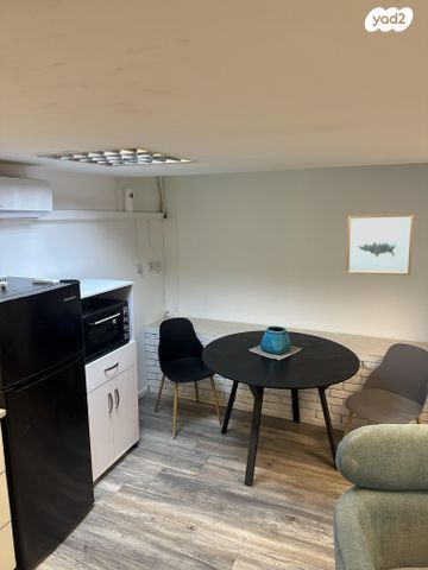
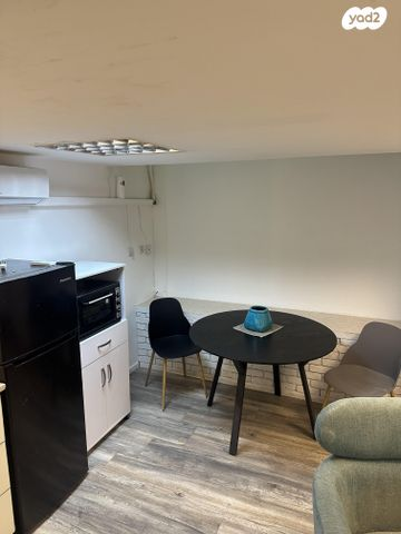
- wall art [345,213,415,277]
